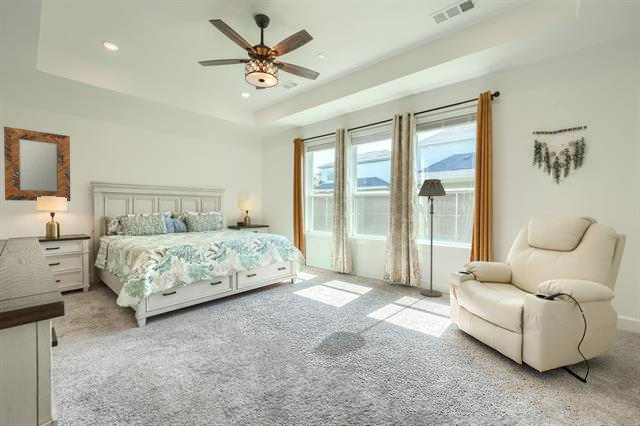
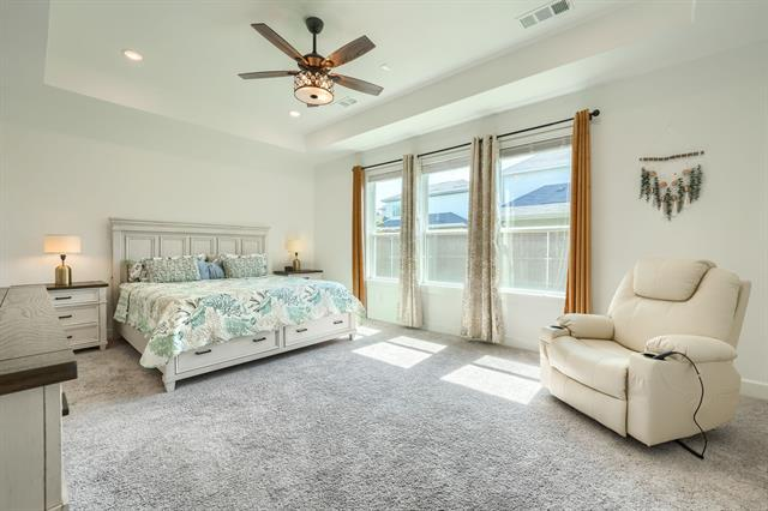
- home mirror [3,126,71,202]
- floor lamp [417,178,447,298]
